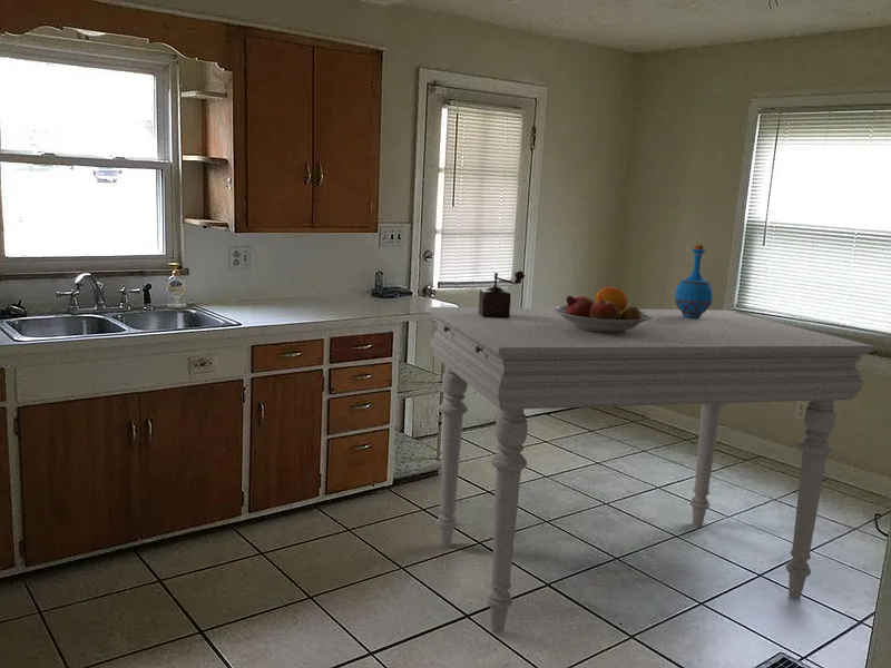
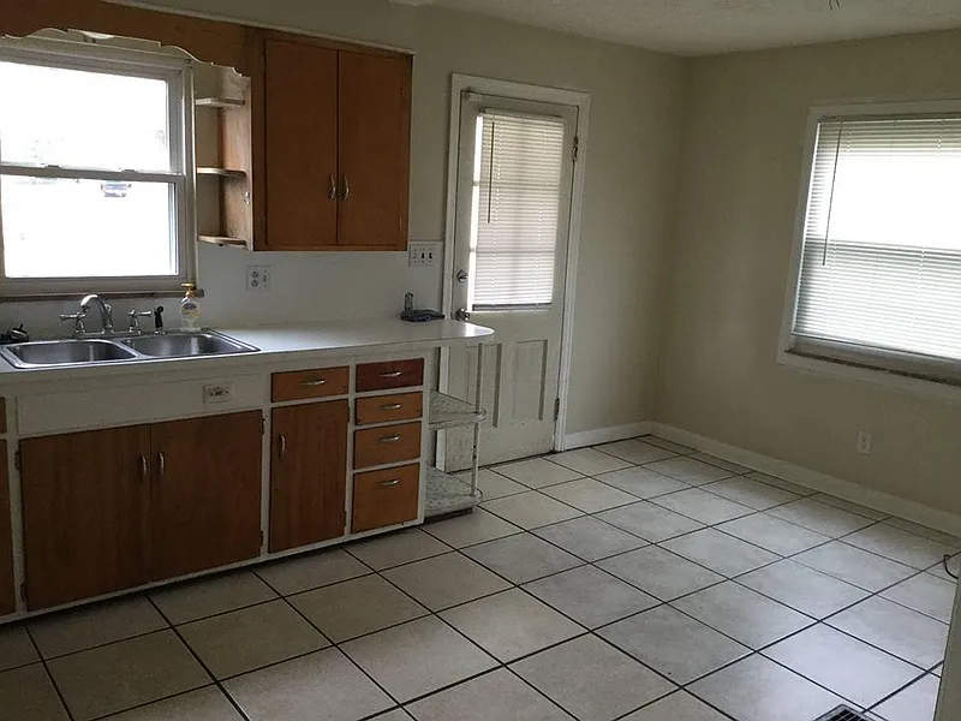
- fruit bowl [552,286,653,333]
- dining table [428,306,874,635]
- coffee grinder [478,269,526,318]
- bottle [674,244,714,318]
